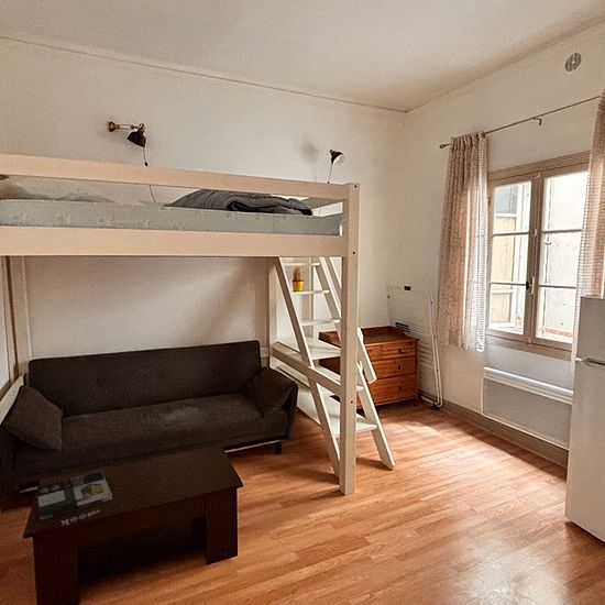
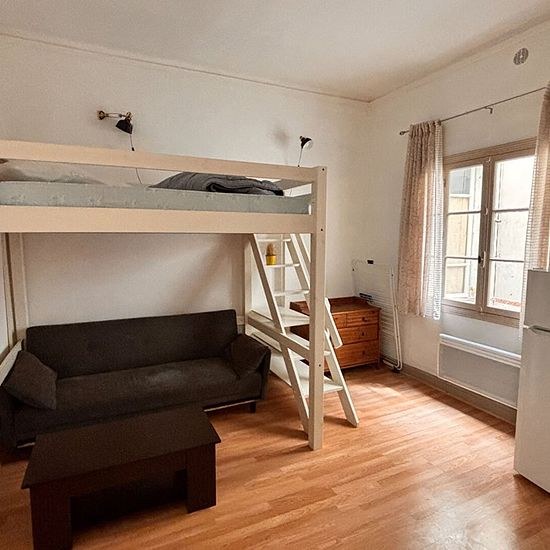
- magazine [35,470,113,526]
